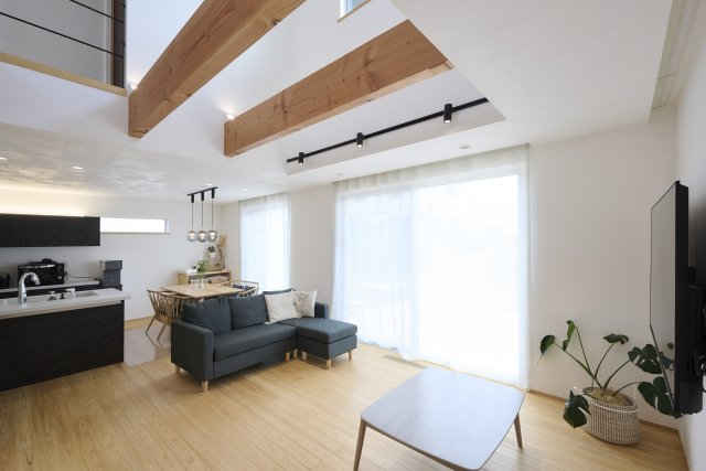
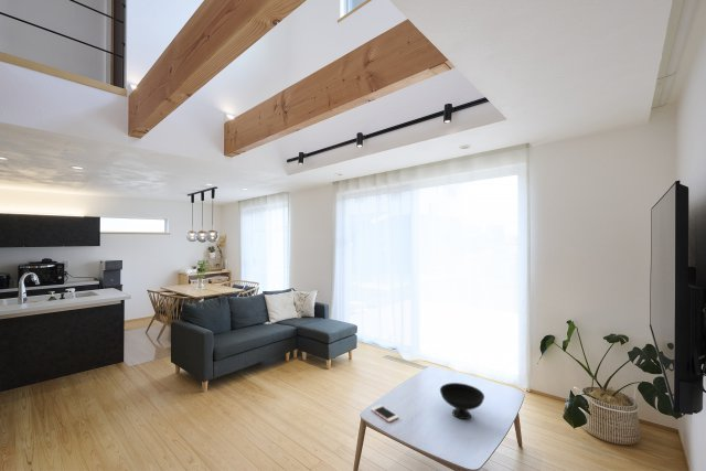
+ cell phone [370,404,399,424]
+ bowl [439,382,485,420]
